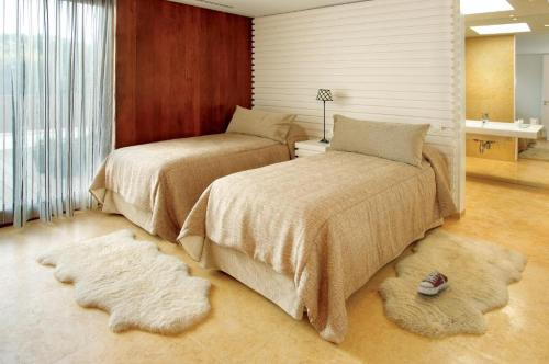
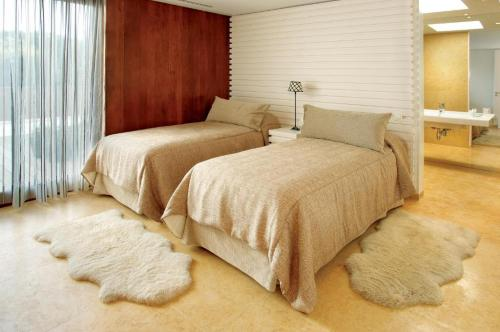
- shoe [417,270,449,295]
